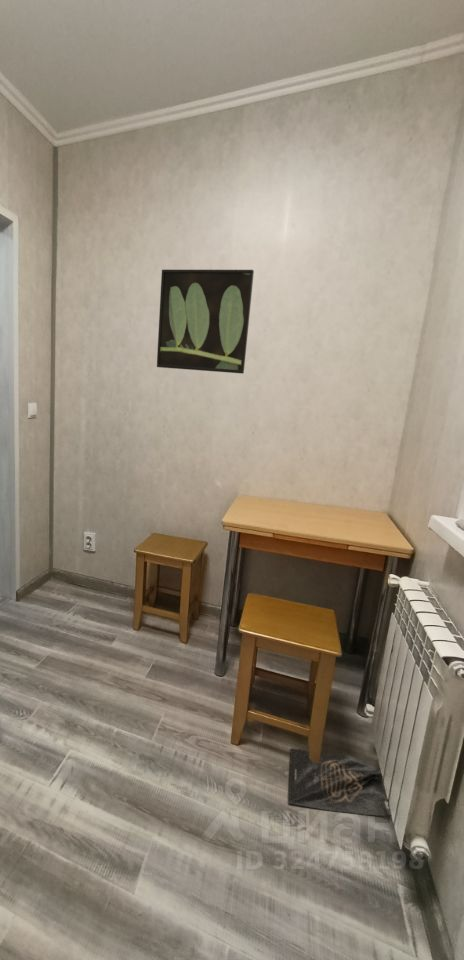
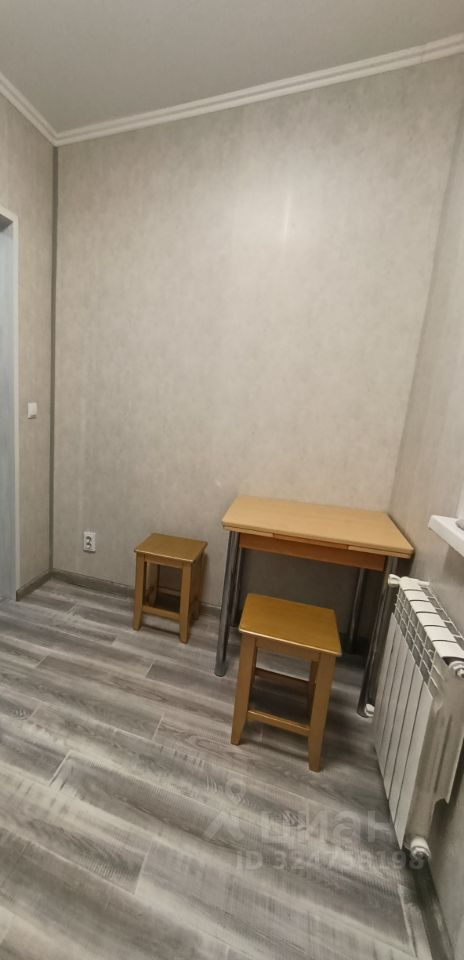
- bag [288,747,391,817]
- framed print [156,269,255,375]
